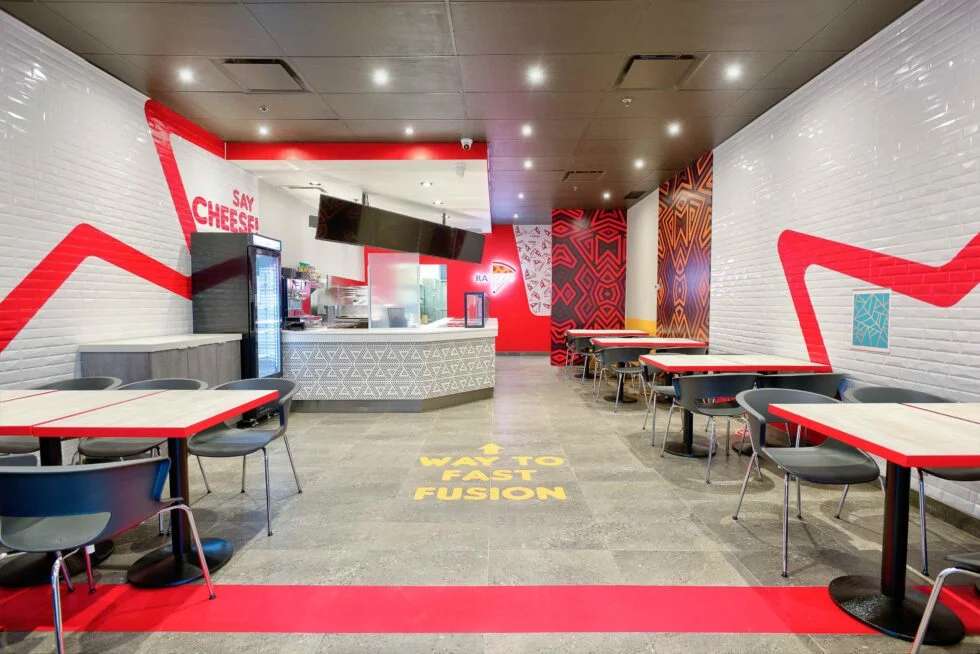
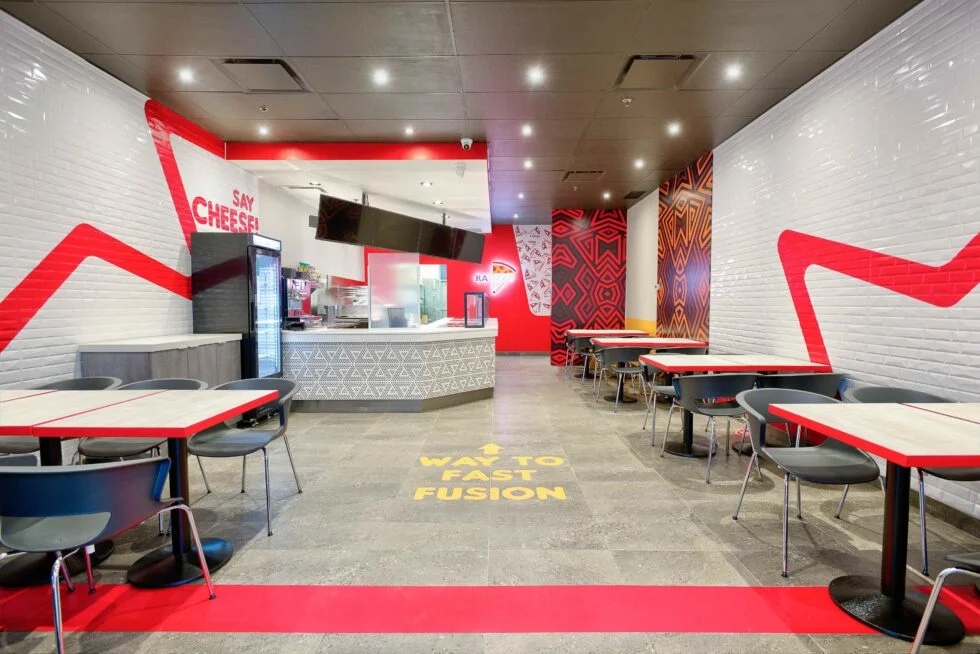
- wall art [849,287,893,355]
